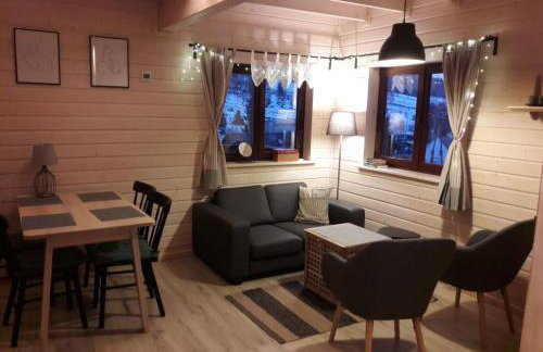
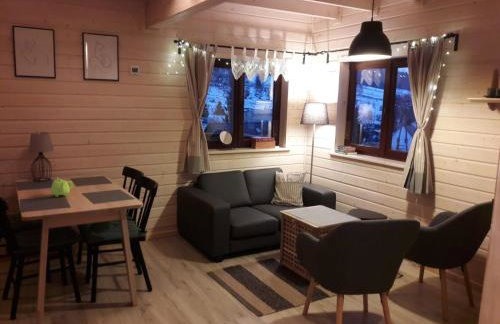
+ teapot [50,177,74,198]
